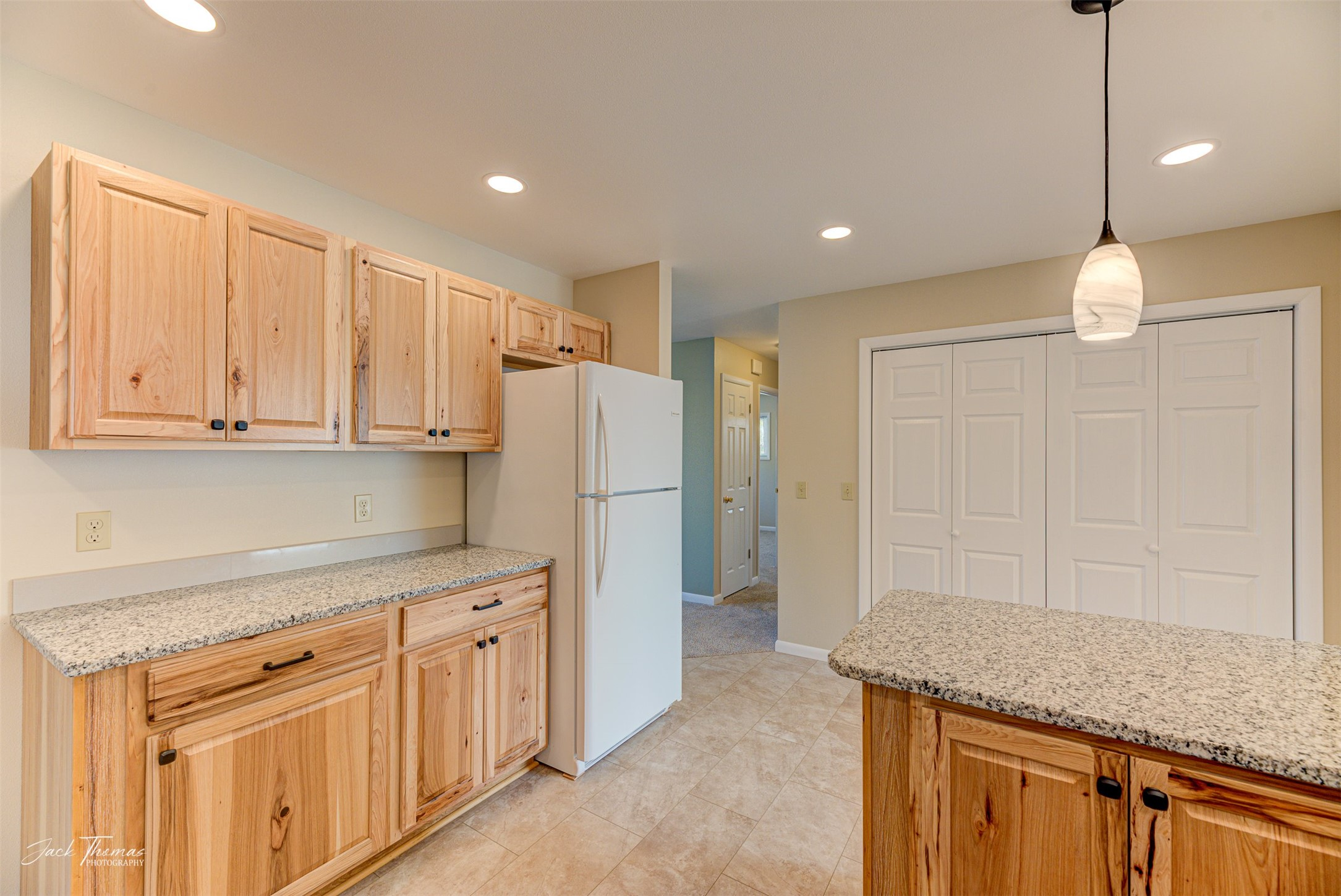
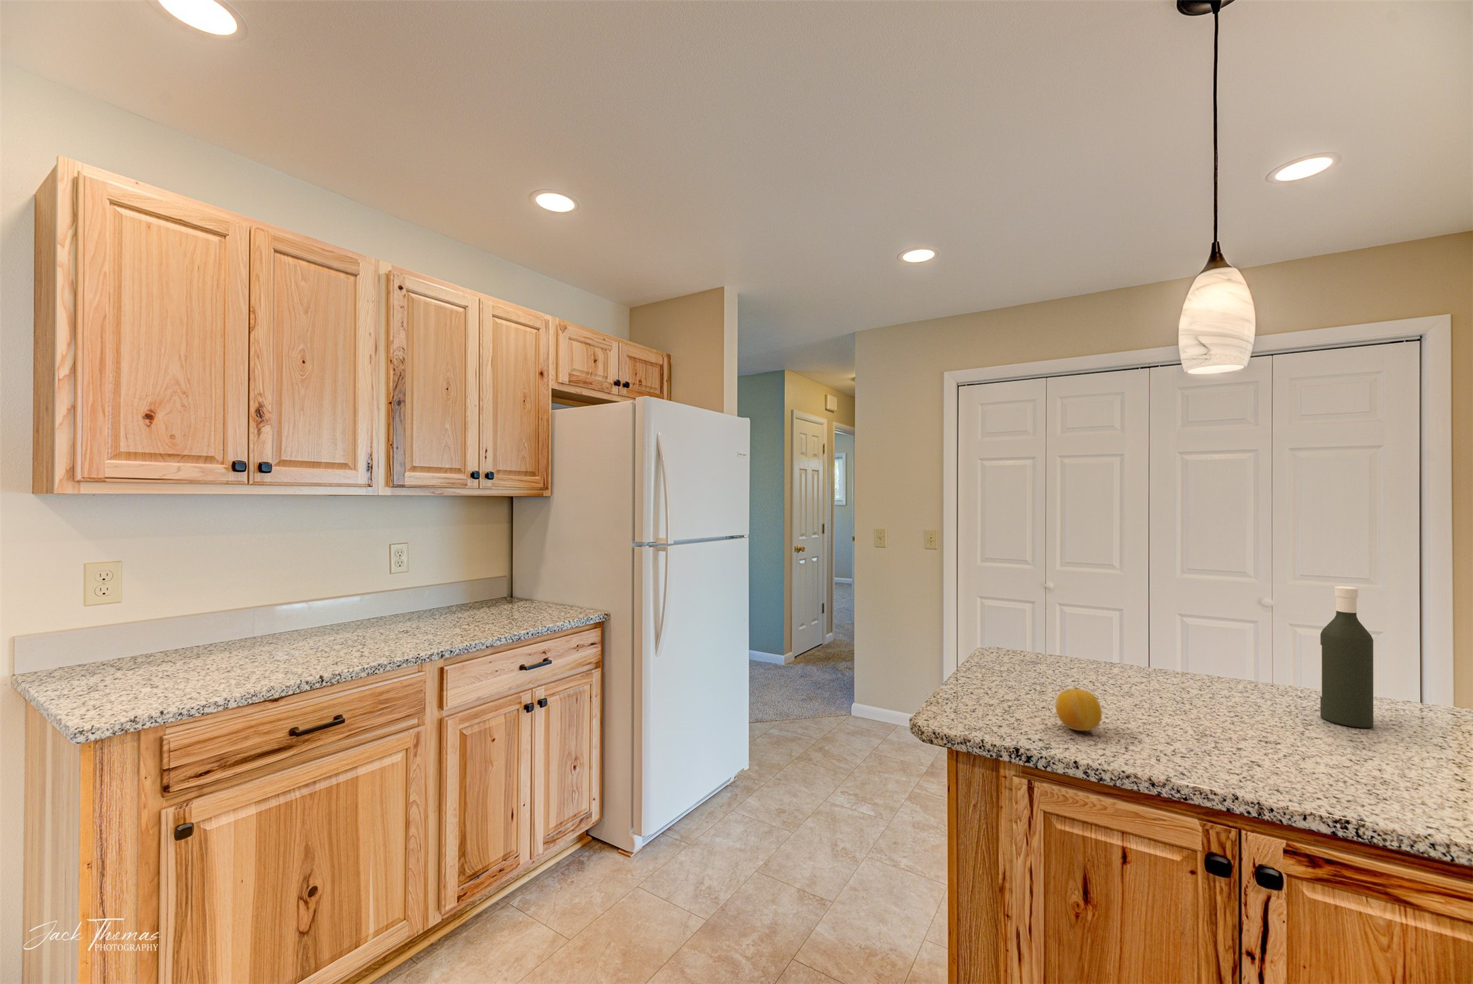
+ fruit [1054,687,1102,731]
+ bottle [1319,585,1374,728]
